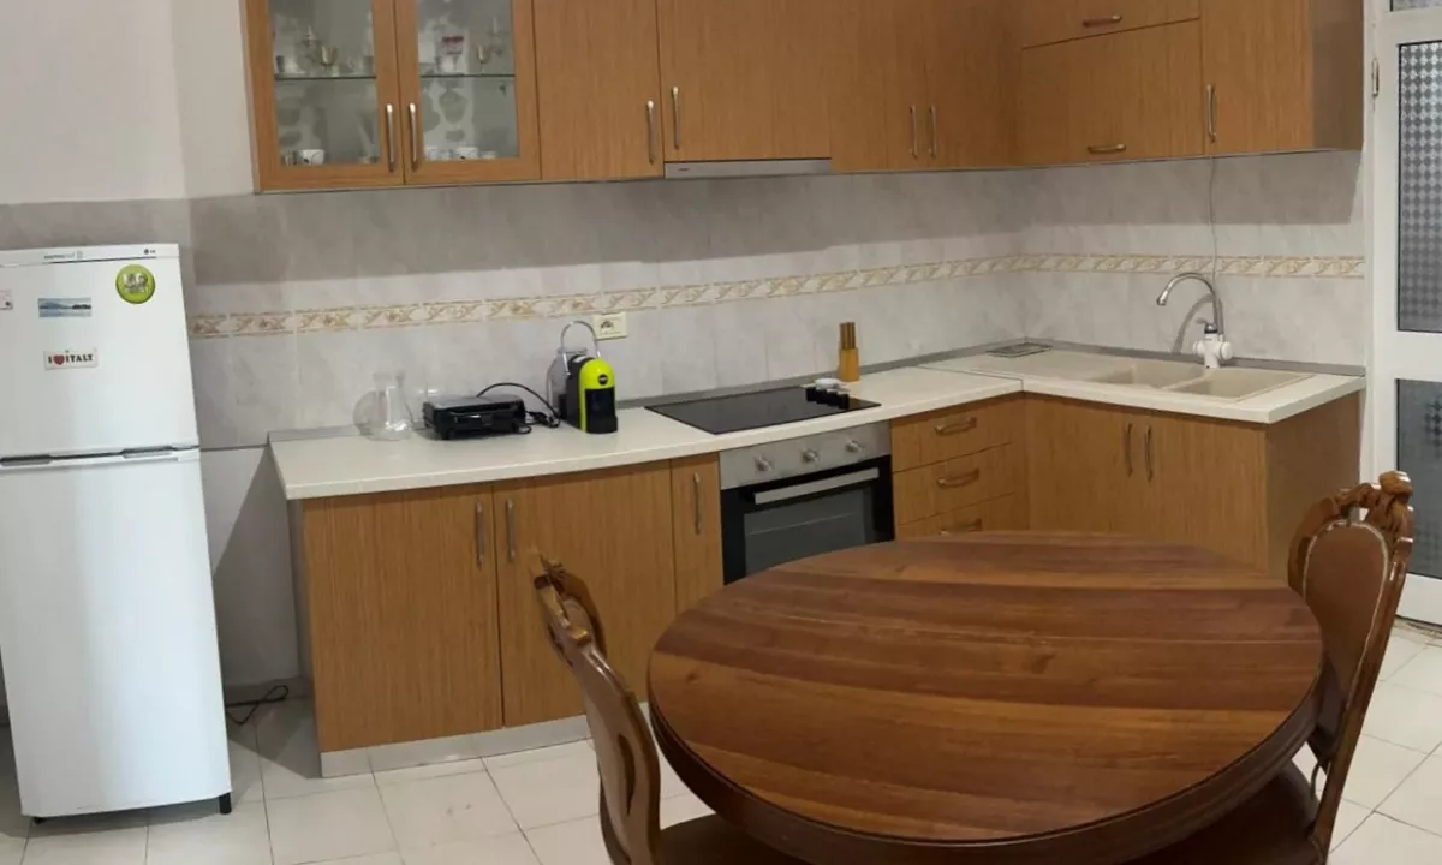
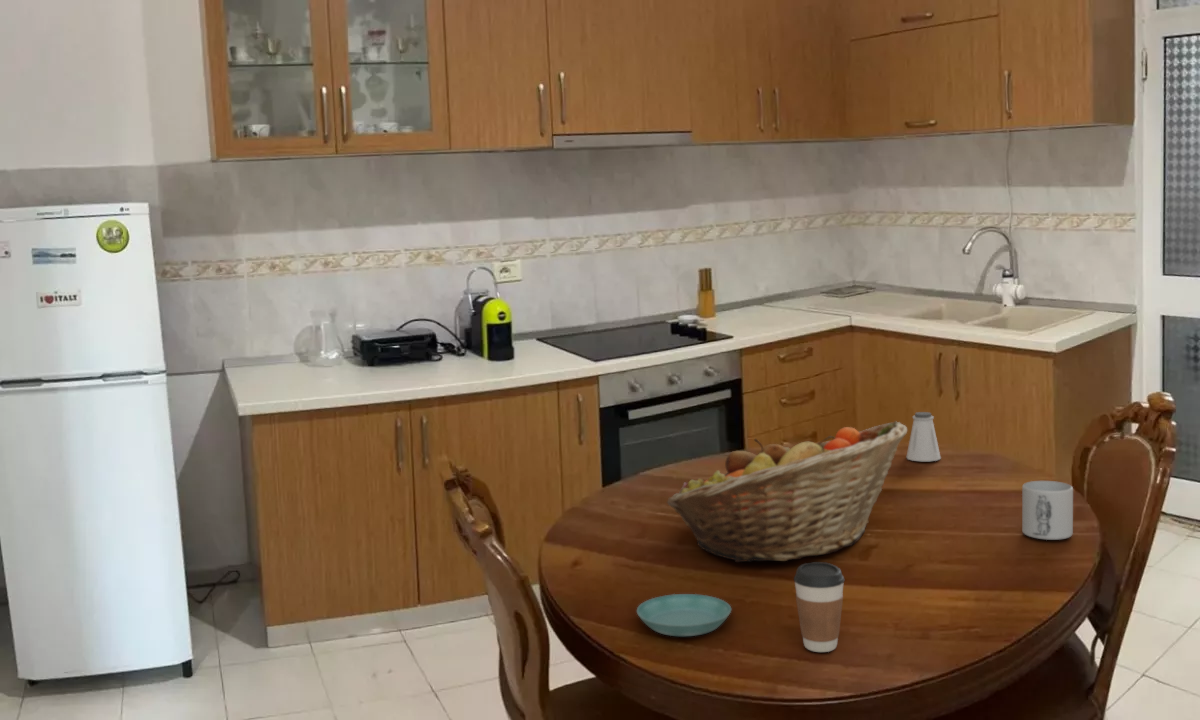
+ fruit basket [666,420,908,563]
+ mug [1021,480,1074,541]
+ saucer [636,593,732,637]
+ coffee cup [793,561,845,653]
+ saltshaker [906,411,942,462]
